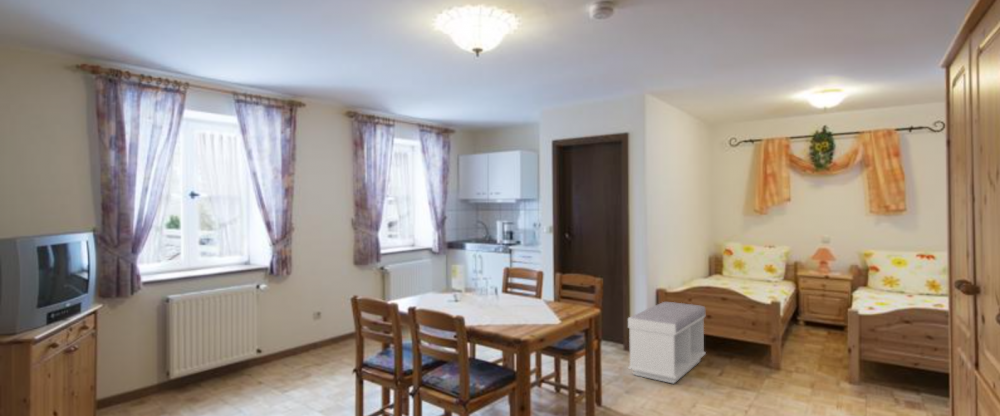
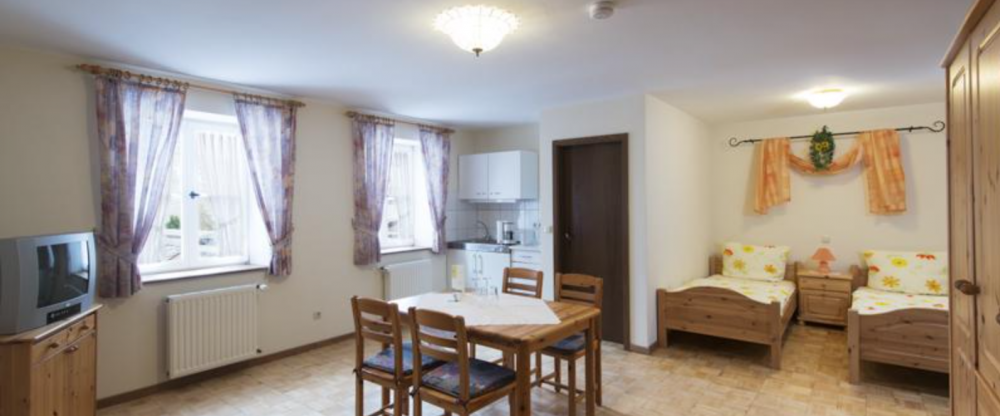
- bench [627,301,707,385]
